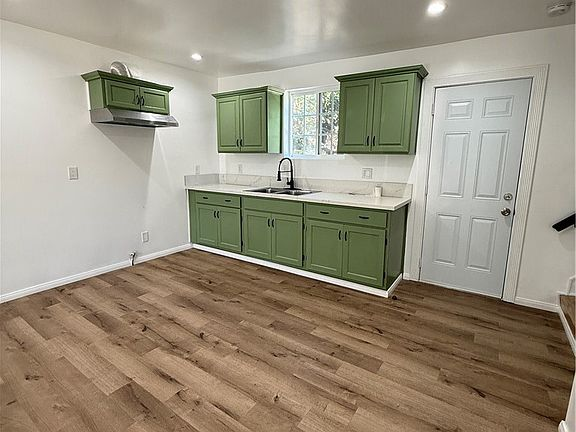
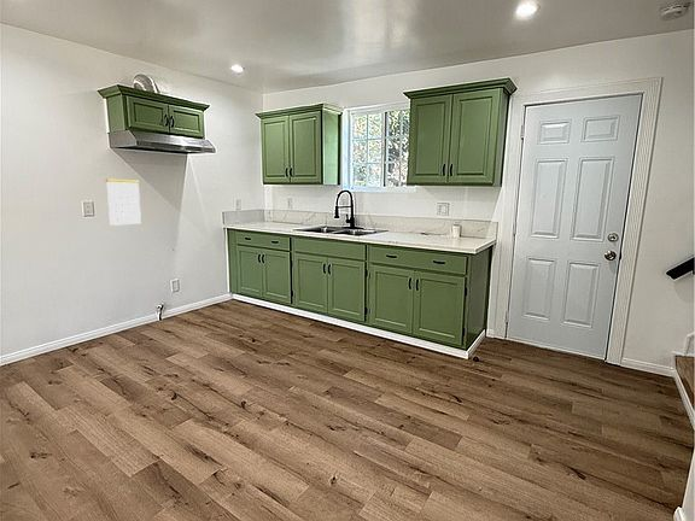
+ calendar [105,169,142,227]
